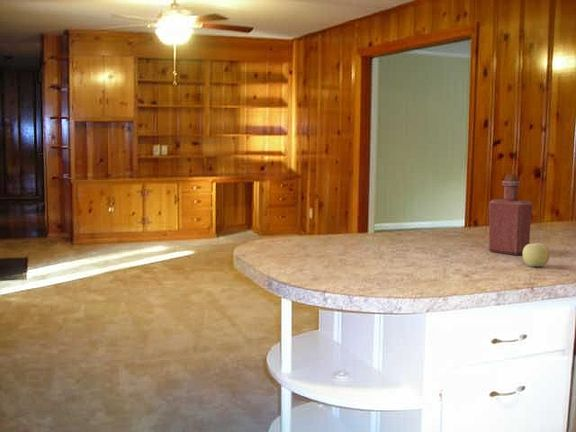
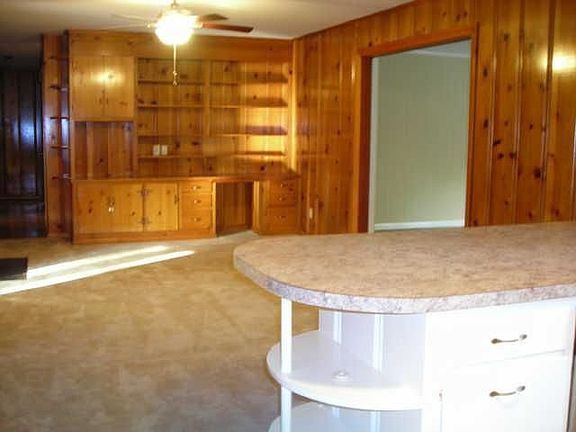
- bottle [488,174,533,256]
- fruit [522,238,551,267]
